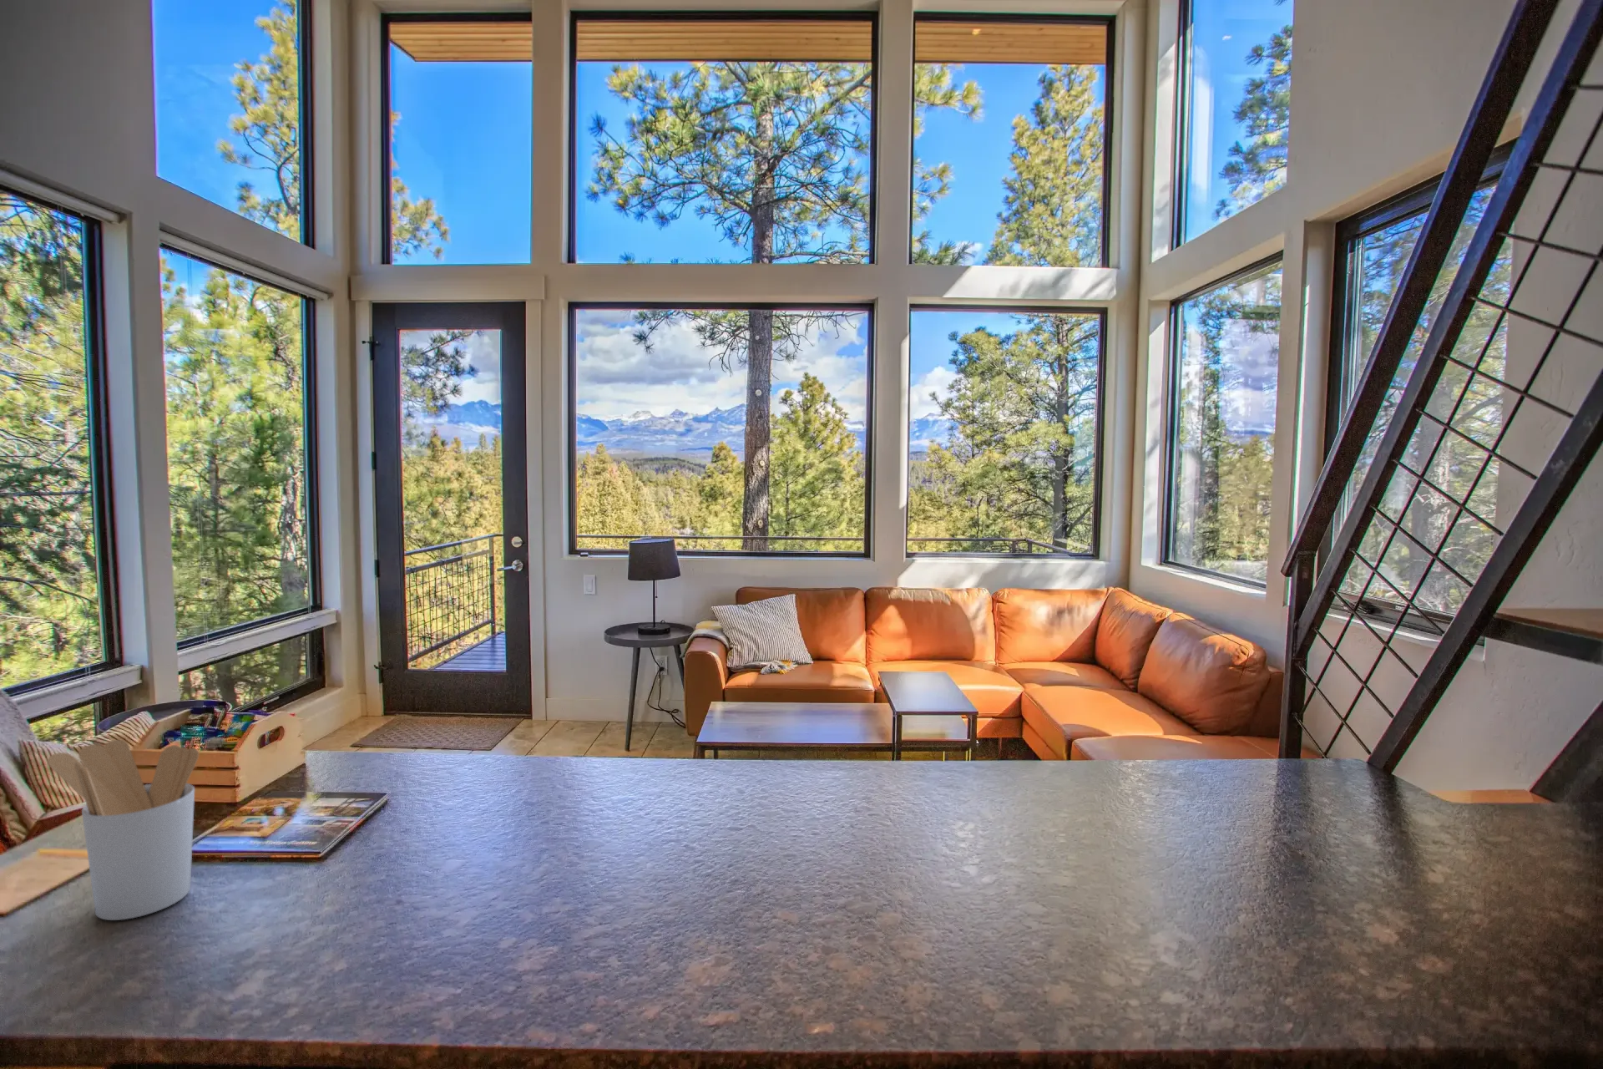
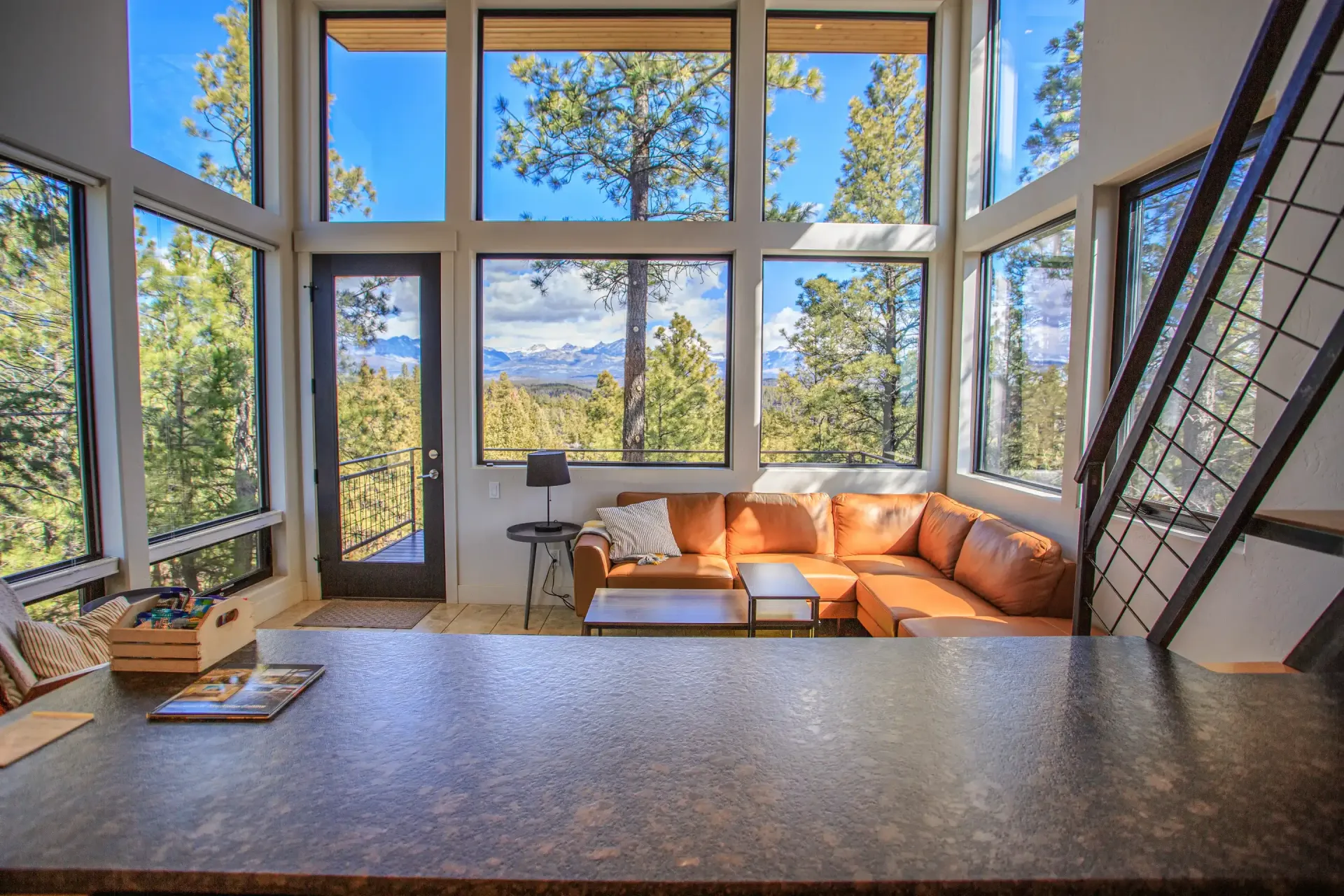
- utensil holder [47,739,199,921]
